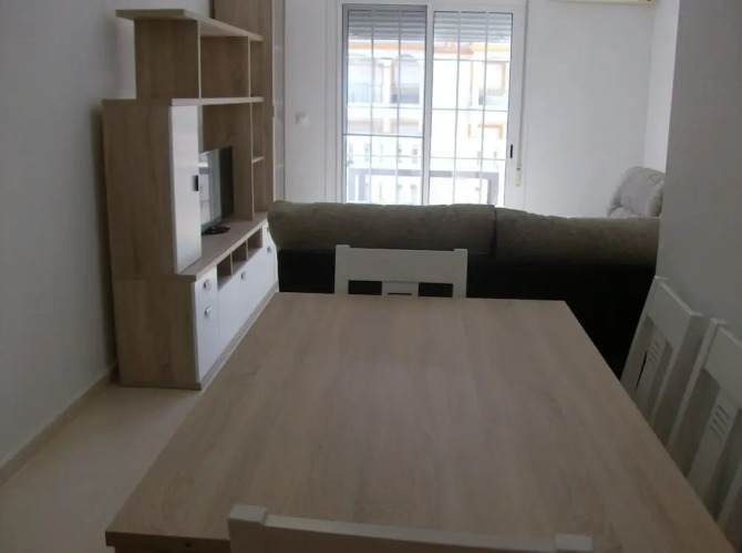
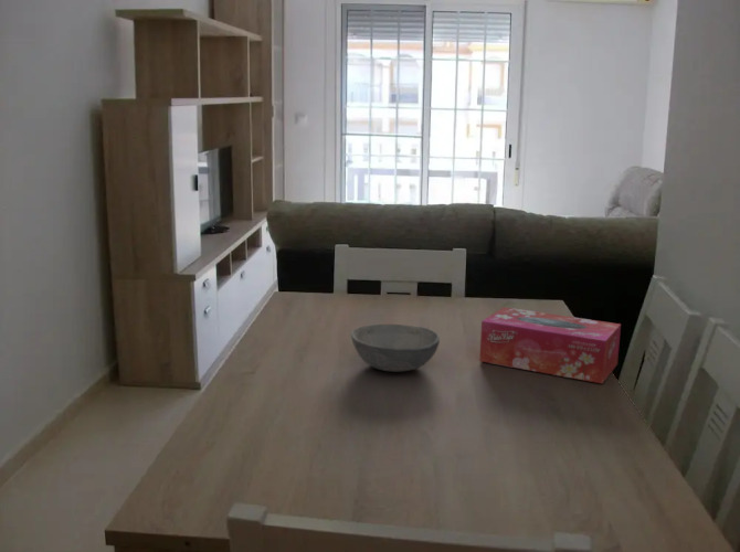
+ tissue box [478,306,622,384]
+ bowl [350,323,441,372]
